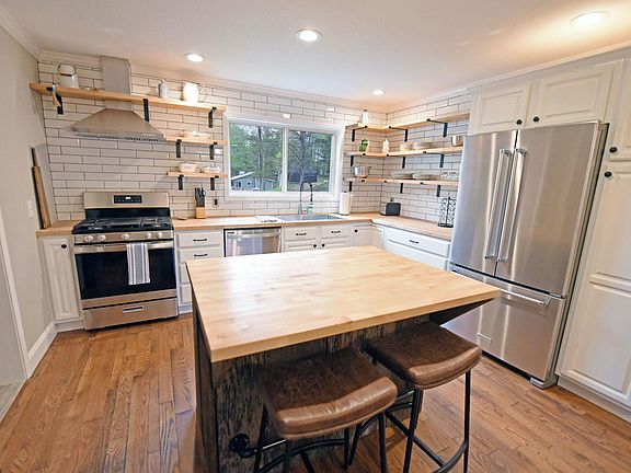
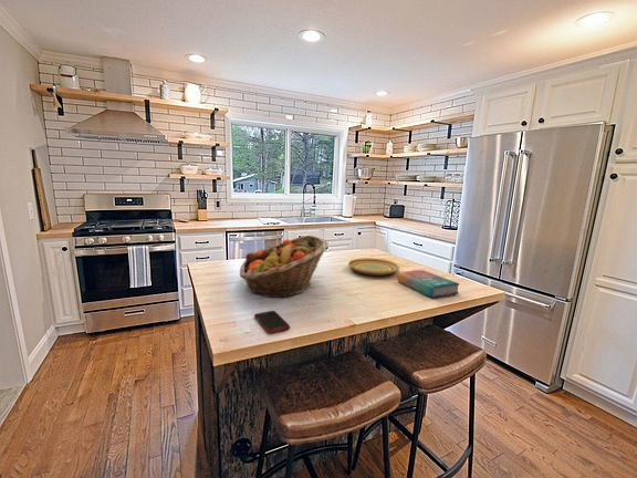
+ plate [347,257,400,277]
+ book [397,269,460,299]
+ cell phone [253,310,291,334]
+ fruit basket [239,235,330,299]
